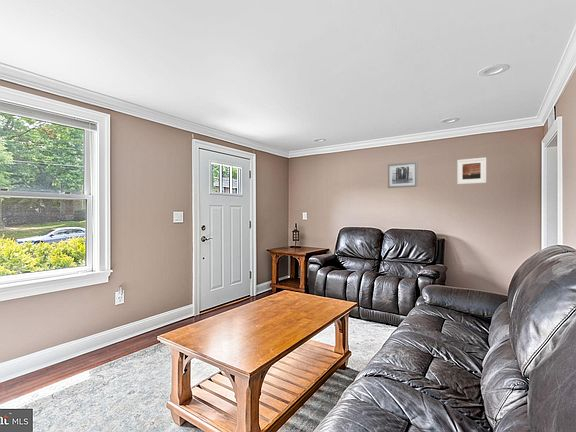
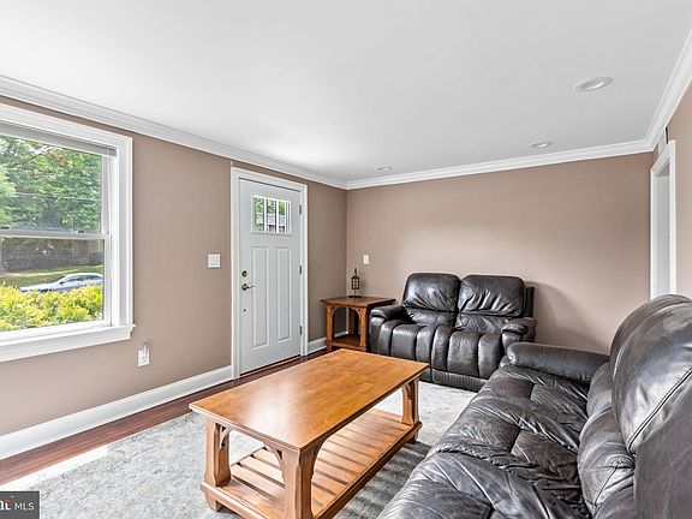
- wall art [387,161,418,189]
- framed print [456,157,487,185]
